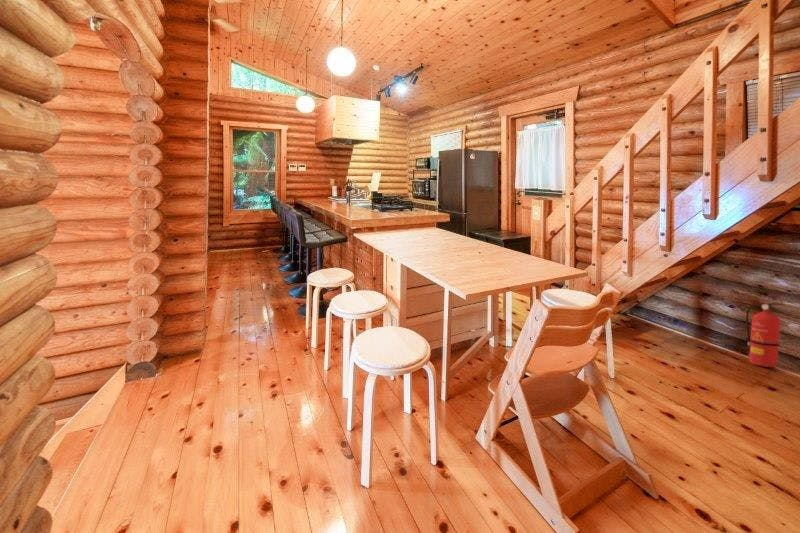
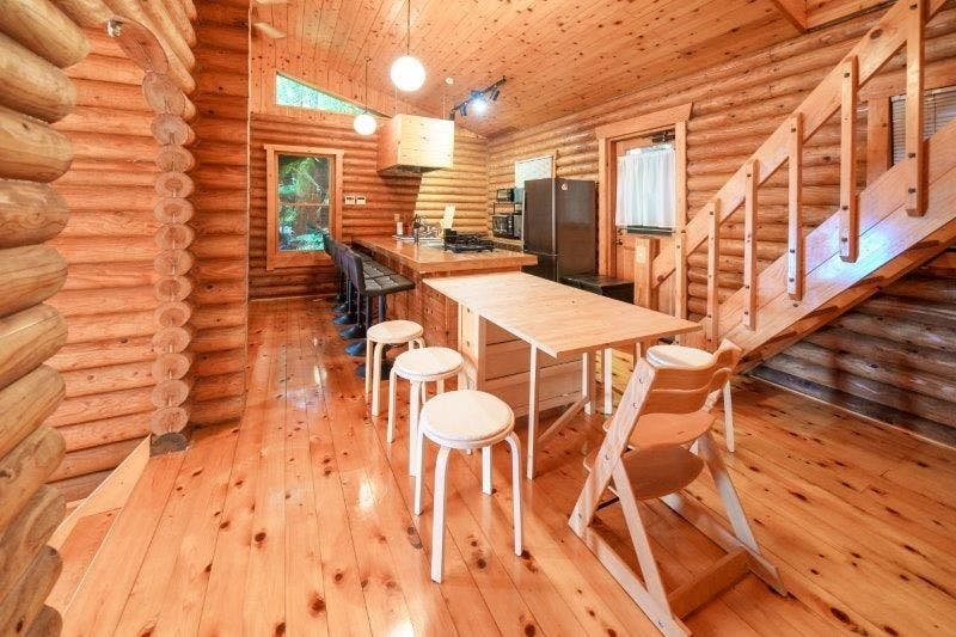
- fire extinguisher [745,302,788,368]
